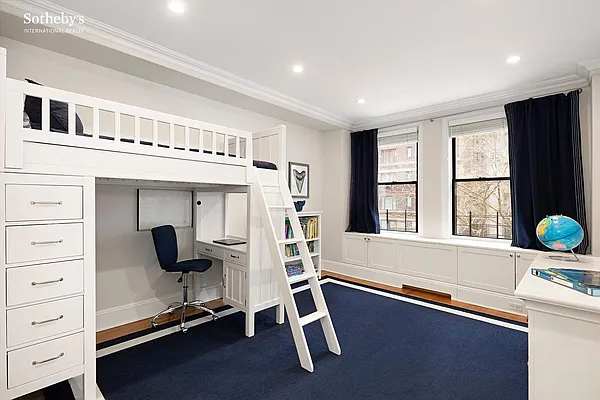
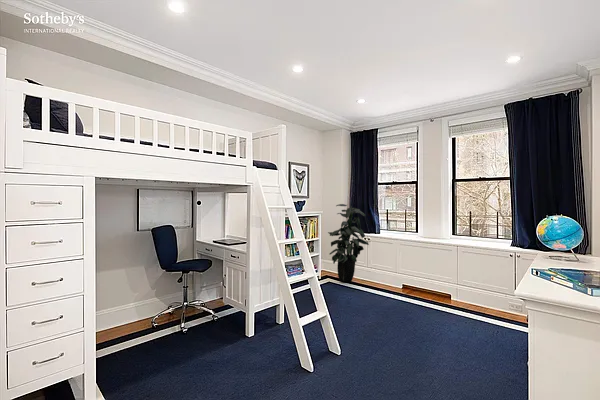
+ indoor plant [327,203,370,283]
